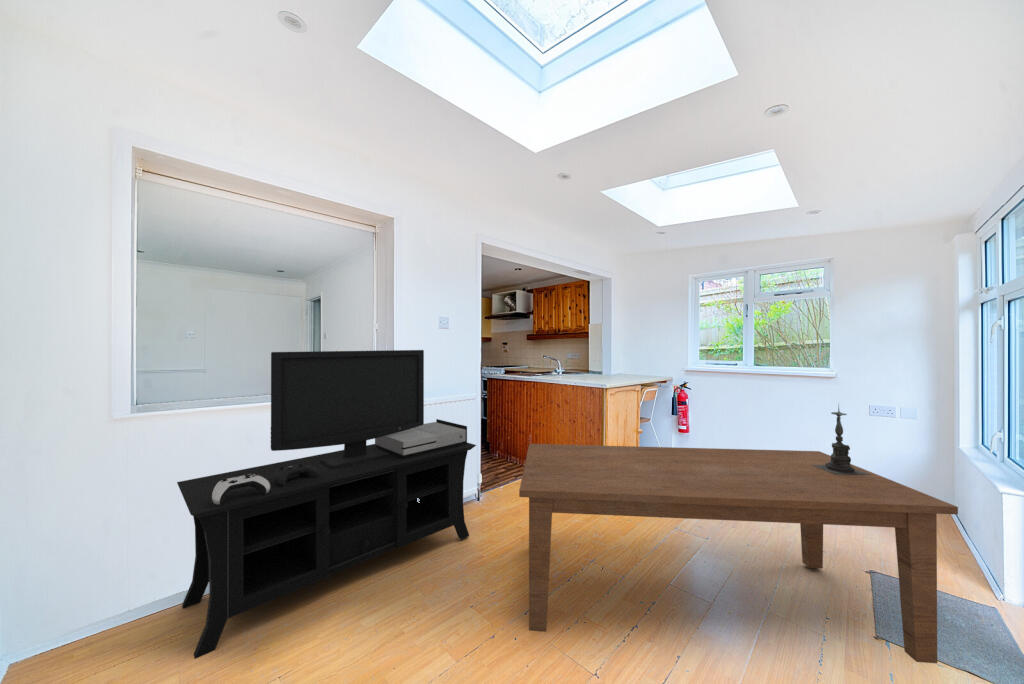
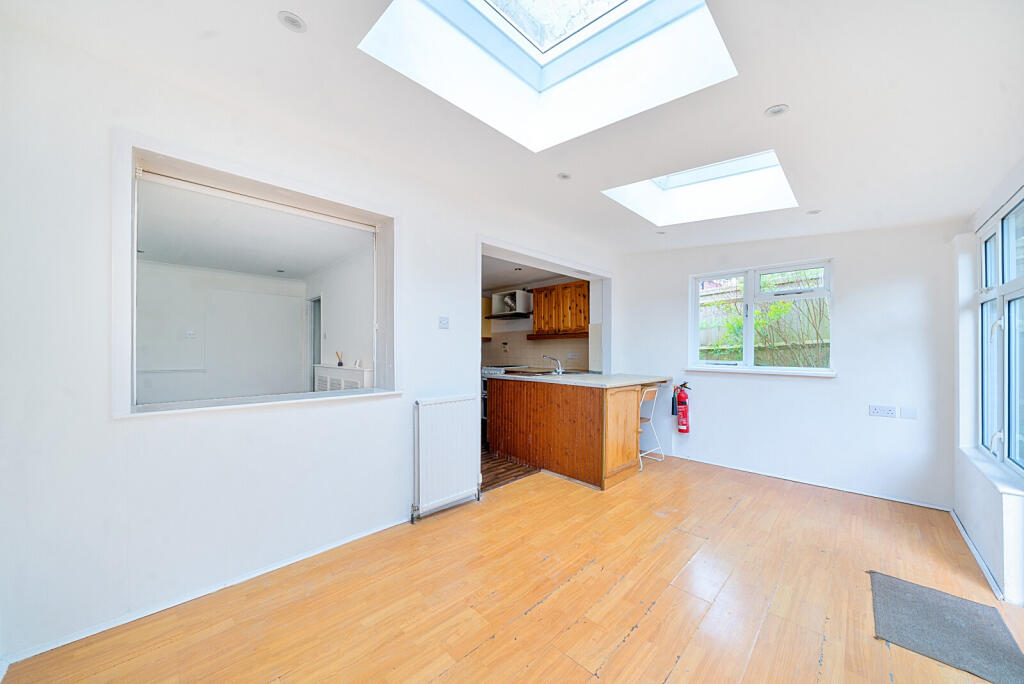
- dining table [518,443,959,664]
- candle holder [812,402,871,475]
- media console [176,349,477,660]
